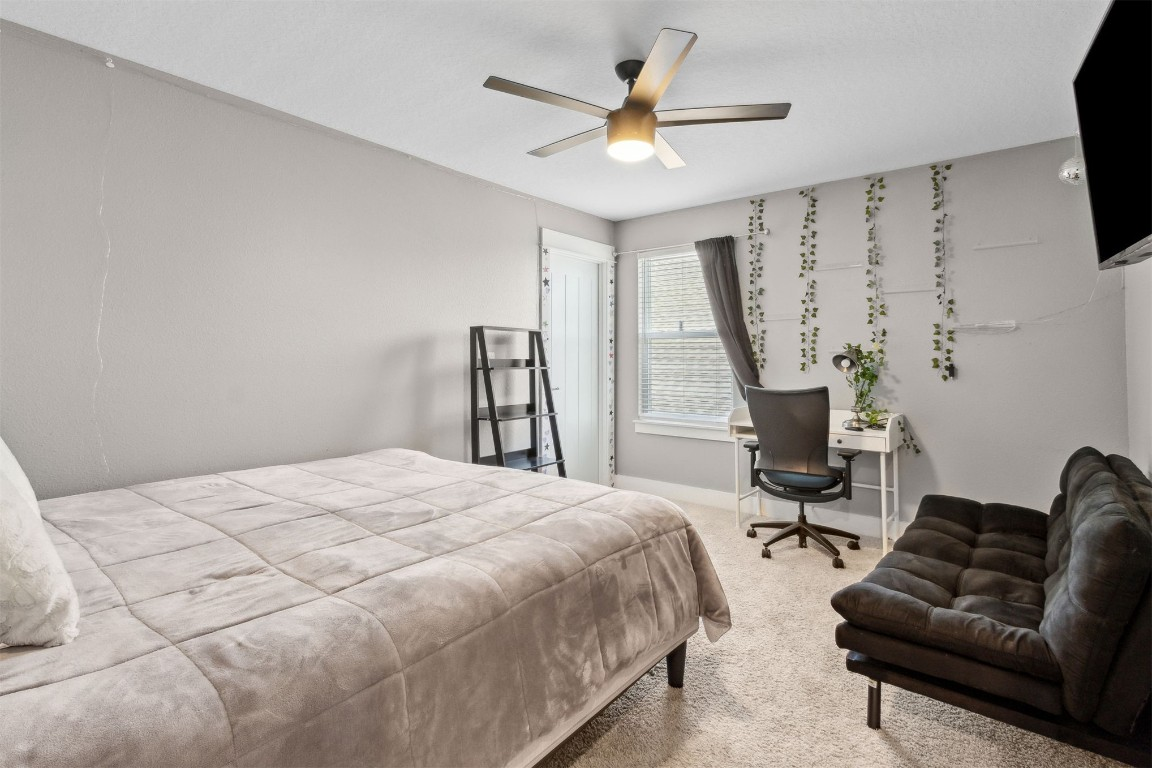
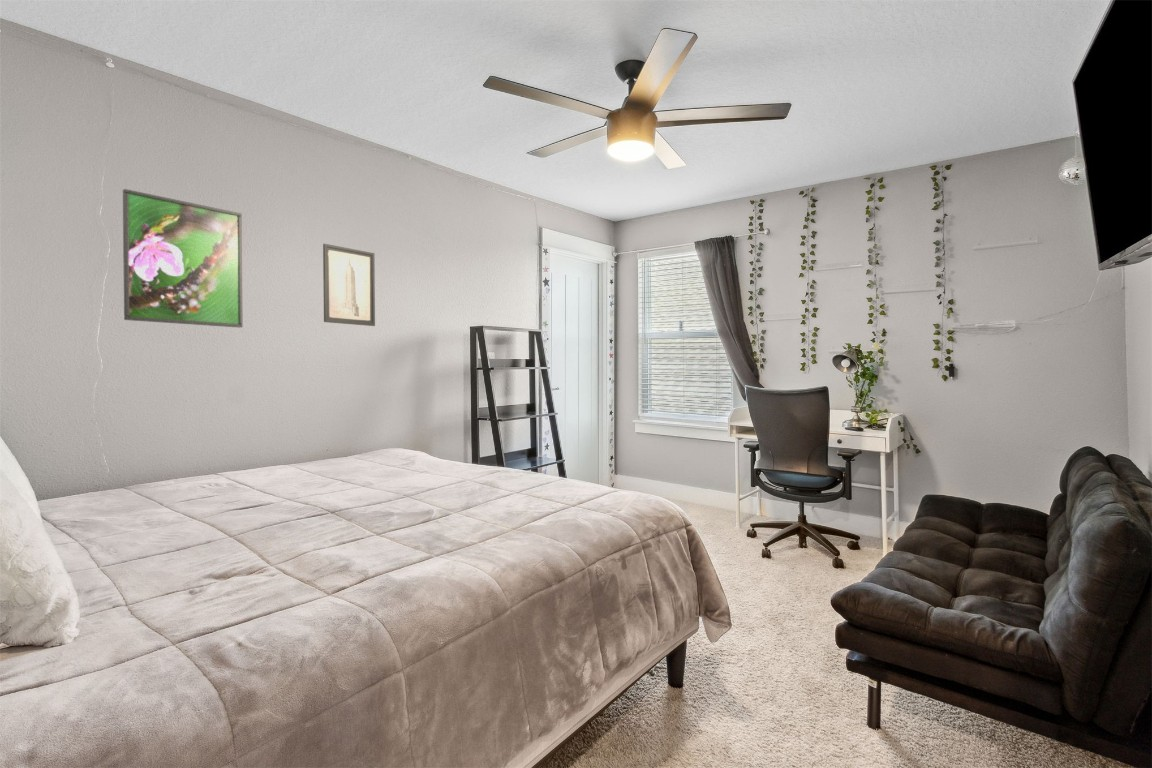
+ wall art [322,243,376,327]
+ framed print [122,188,244,329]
